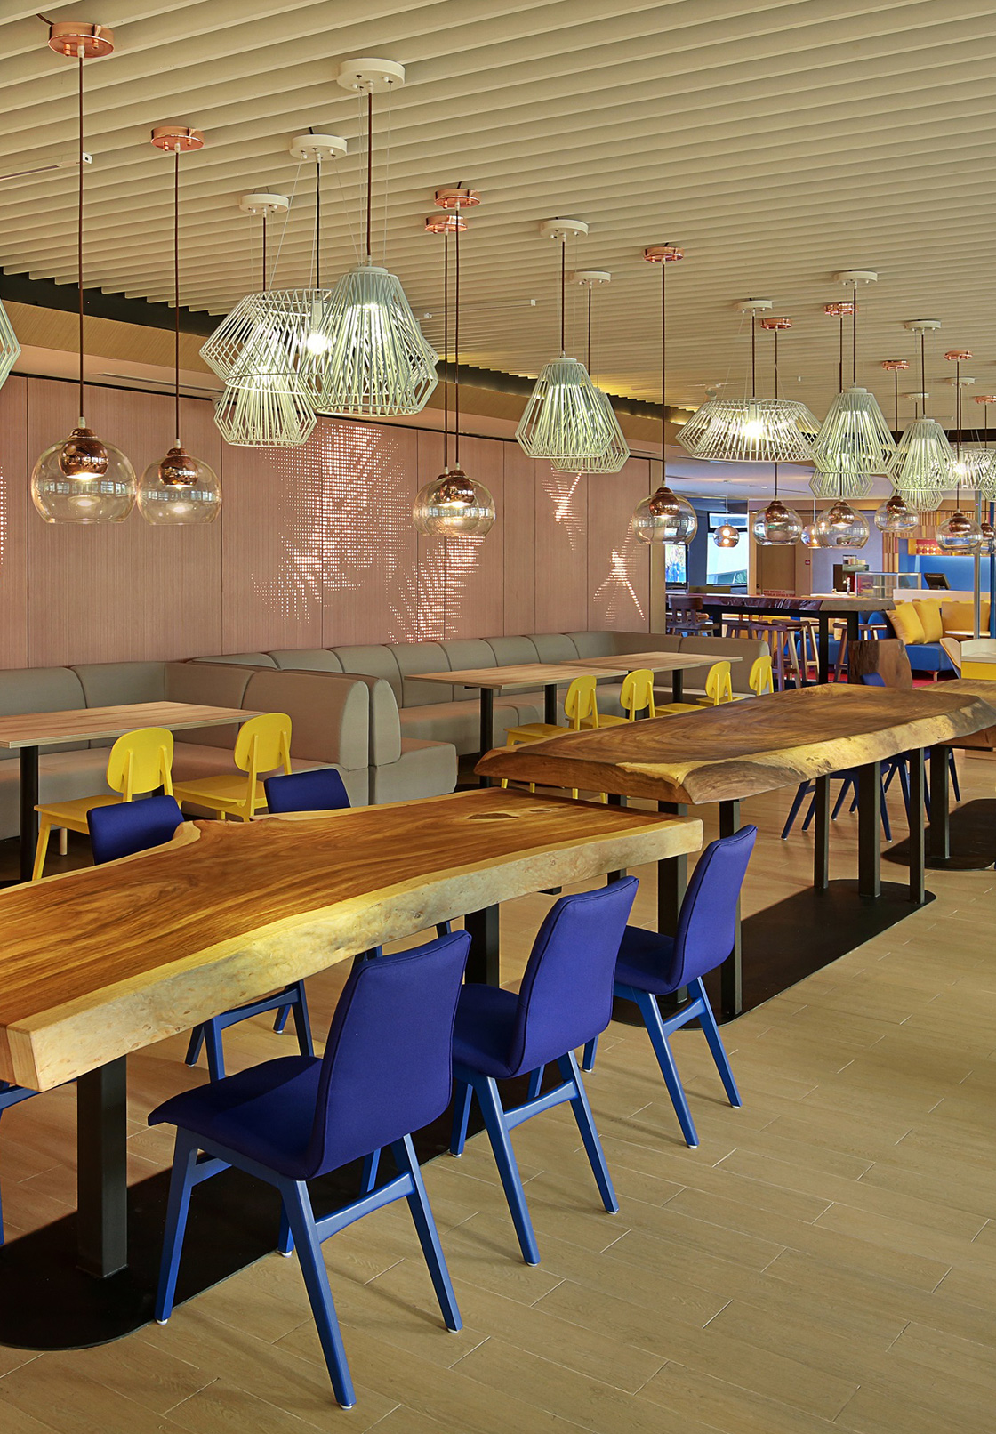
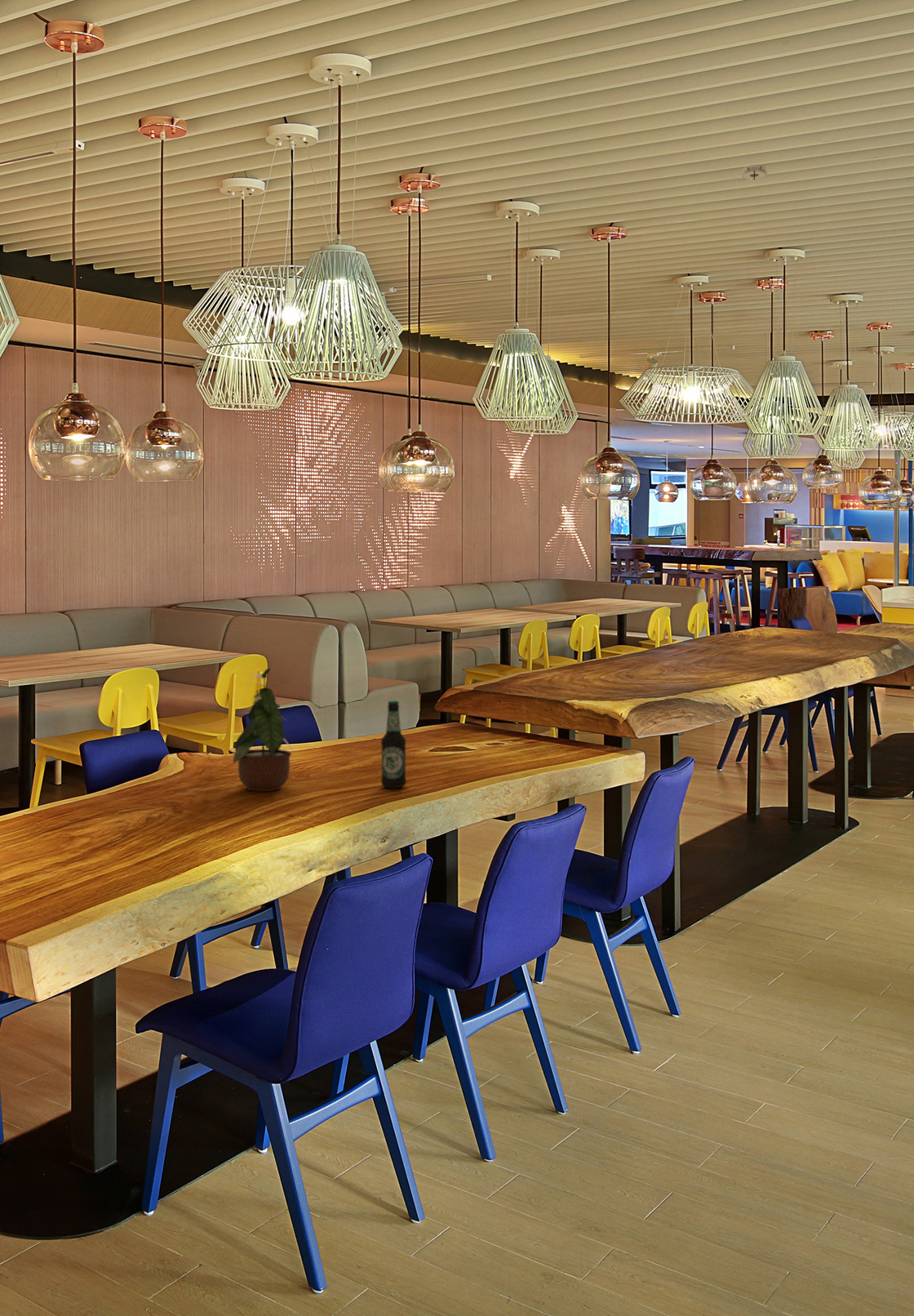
+ smoke detector [740,164,769,182]
+ bottle [380,700,407,789]
+ potted plant [232,667,298,792]
